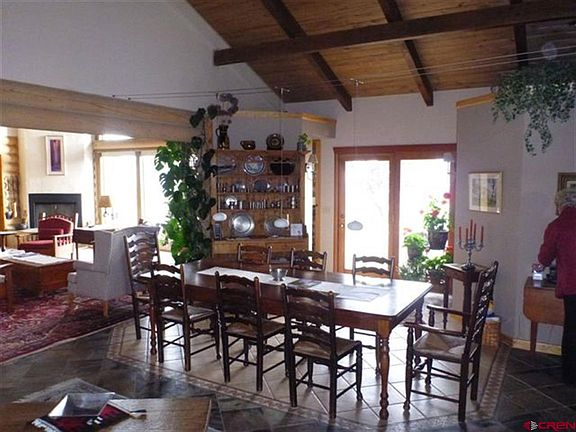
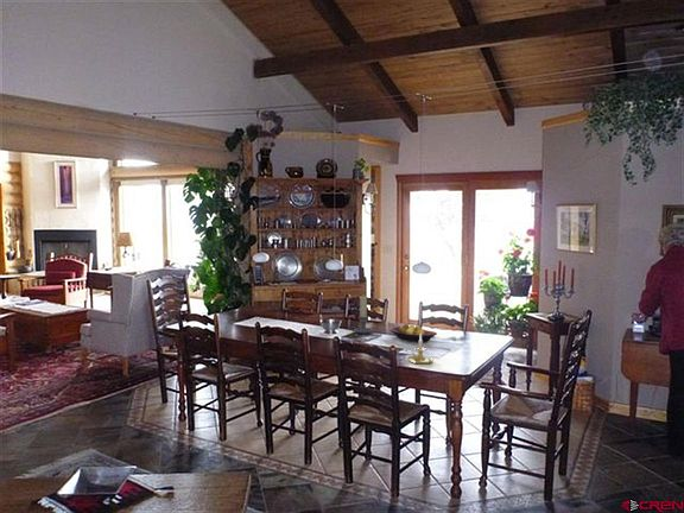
+ candle holder [350,296,374,335]
+ fruit bowl [388,322,438,343]
+ candle holder [406,335,435,365]
